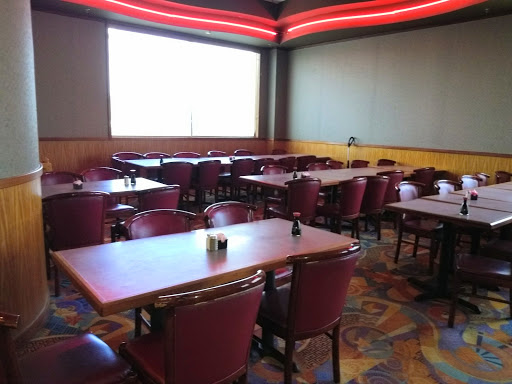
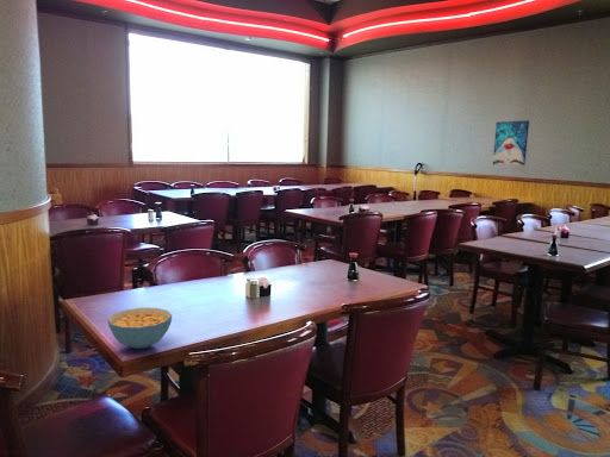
+ wall art [492,119,530,167]
+ cereal bowl [106,307,173,350]
